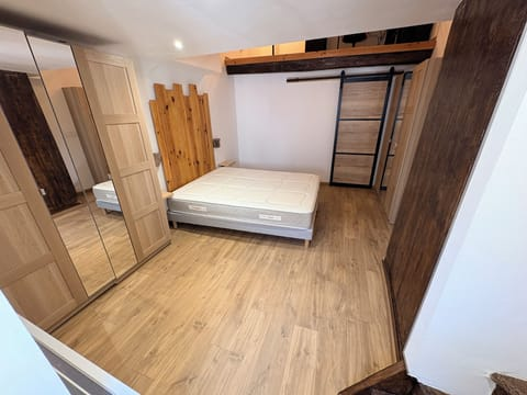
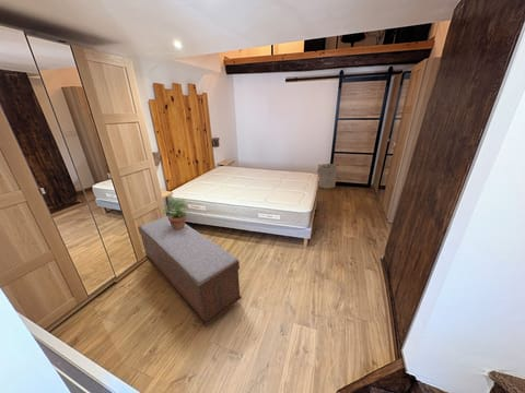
+ potted plant [162,195,189,229]
+ bench [137,215,243,327]
+ laundry hamper [316,163,338,190]
